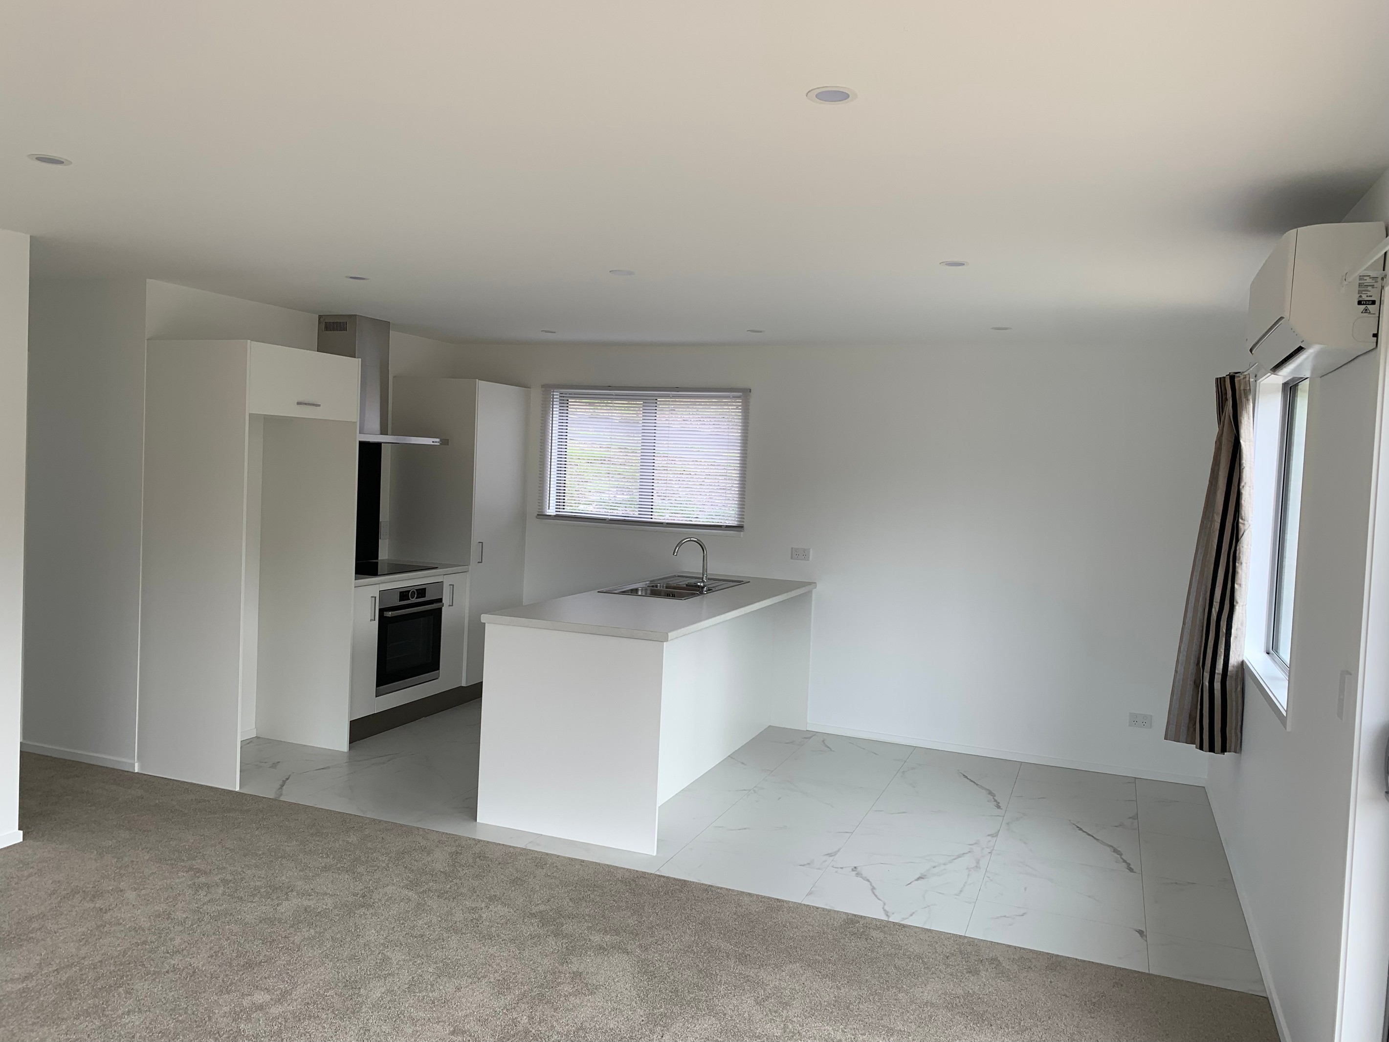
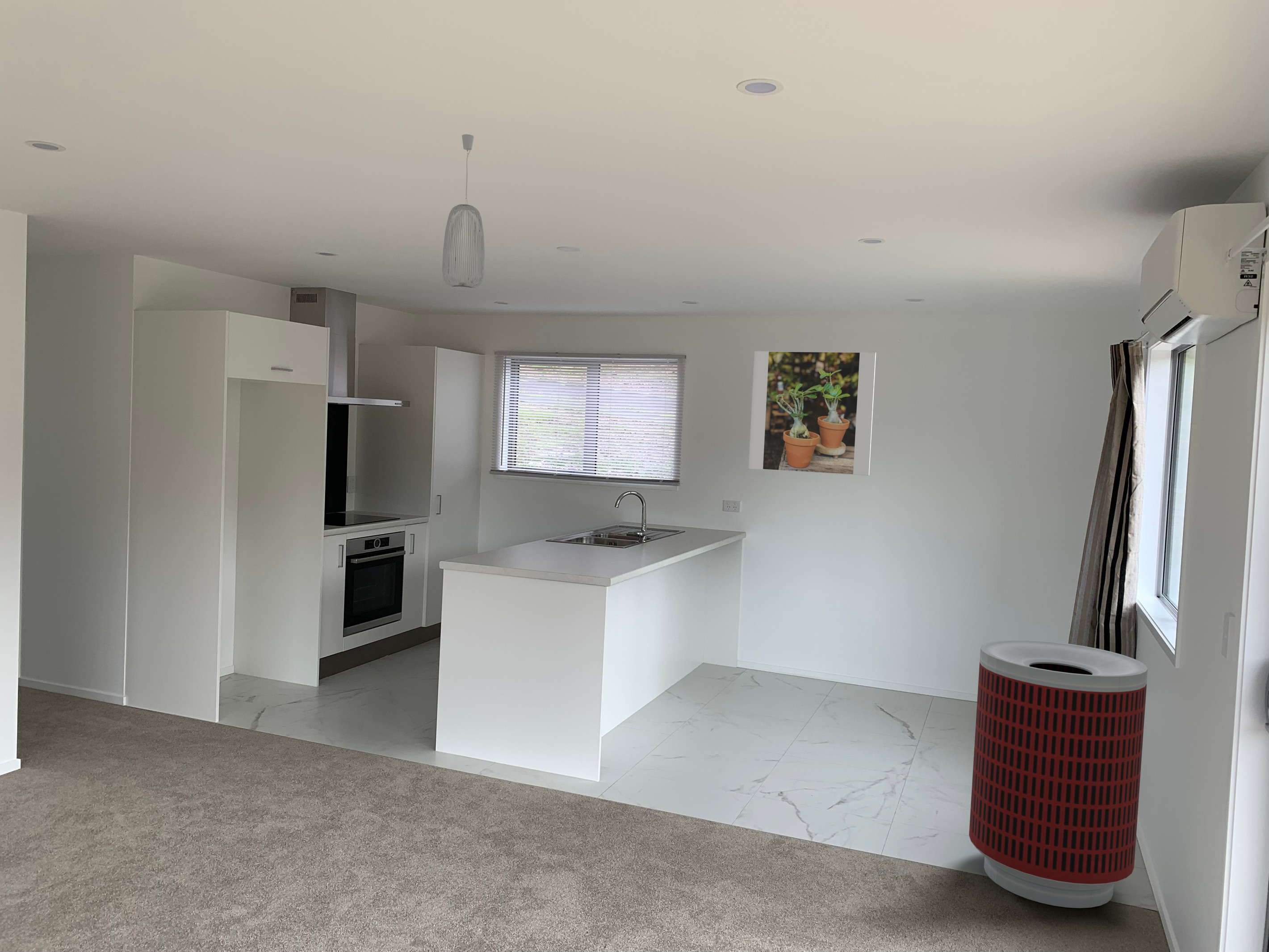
+ pendant light [442,134,485,292]
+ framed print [748,350,876,476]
+ trash can [969,639,1148,909]
